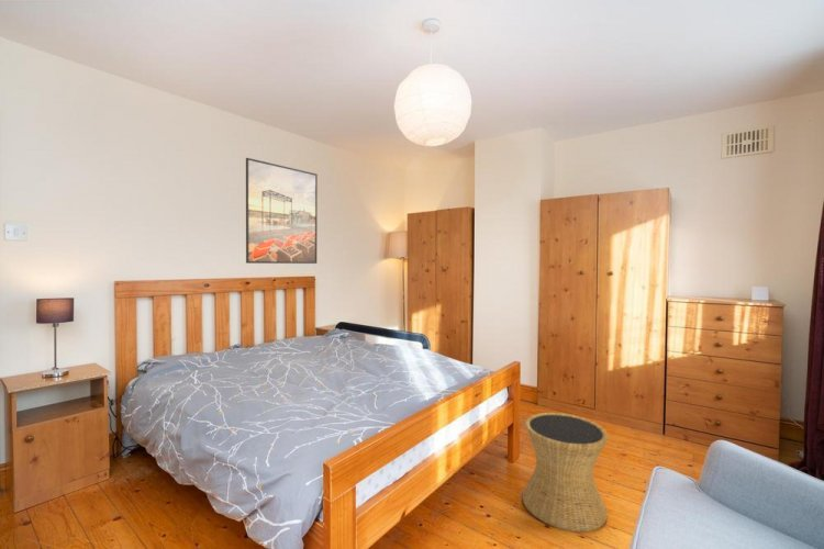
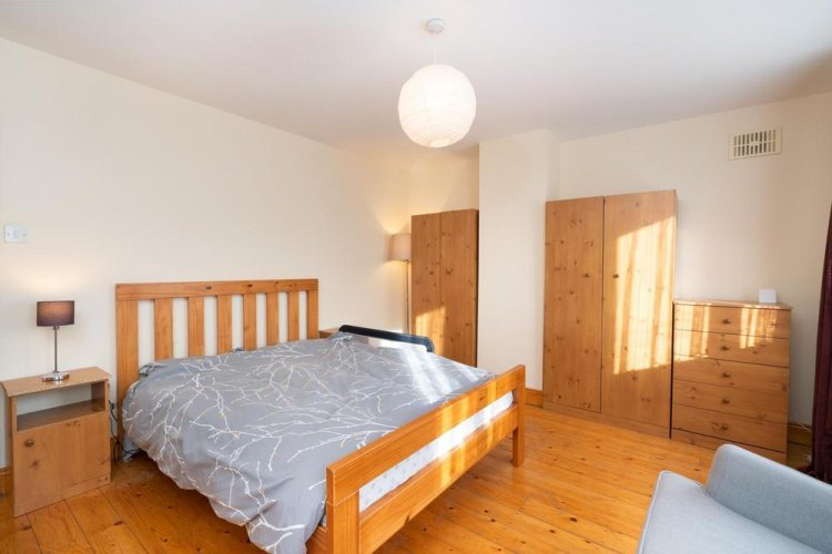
- side table [521,412,609,533]
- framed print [245,157,319,265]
